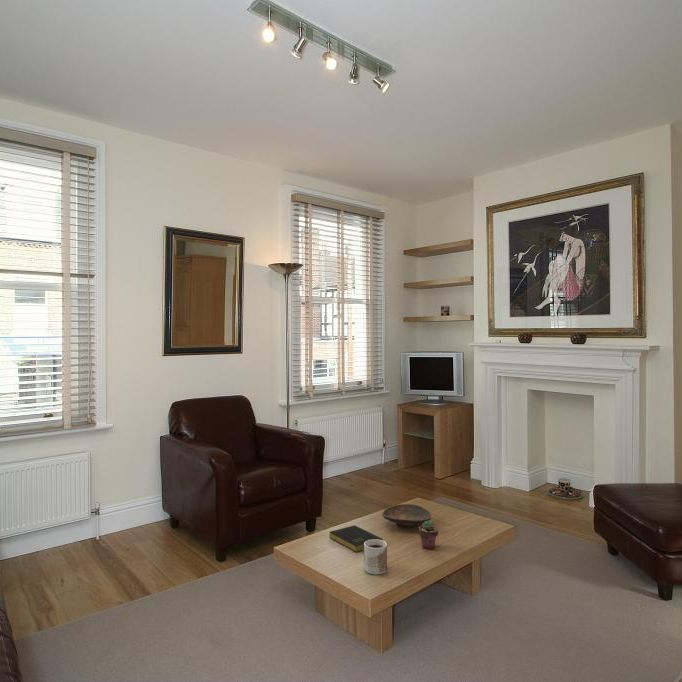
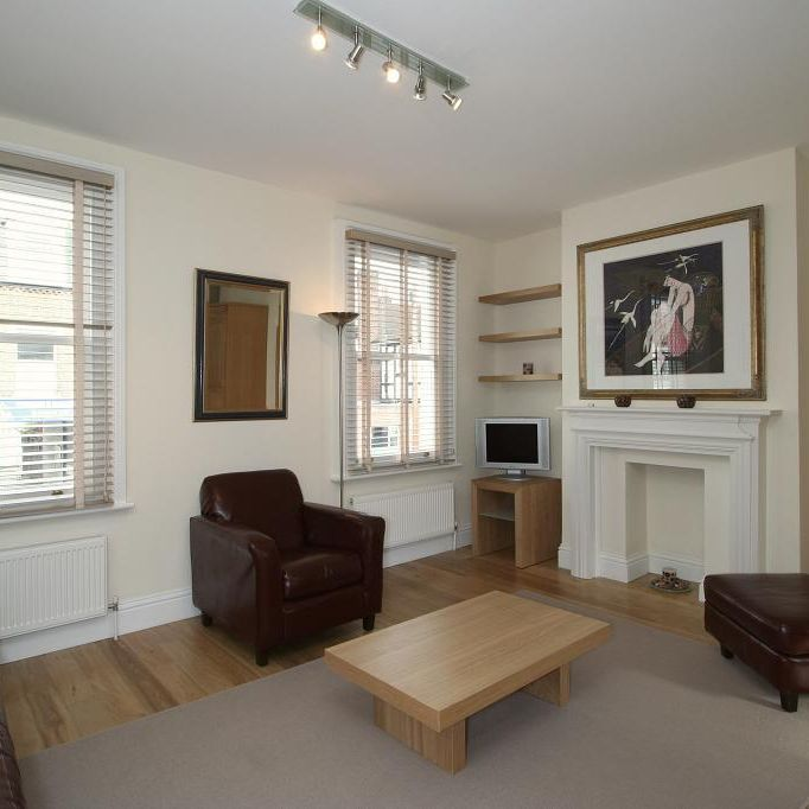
- decorative bowl [381,503,432,529]
- book [329,524,384,553]
- potted succulent [418,520,439,550]
- mug [363,539,388,575]
